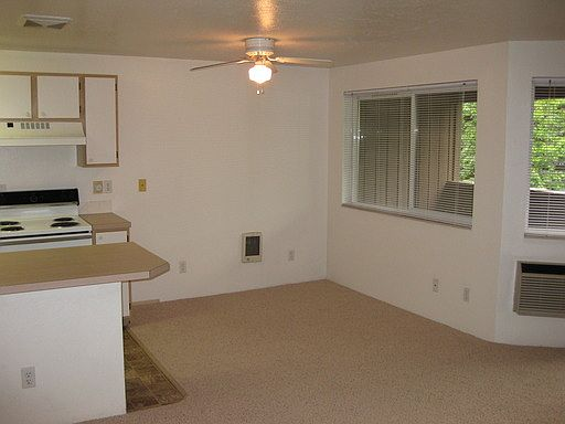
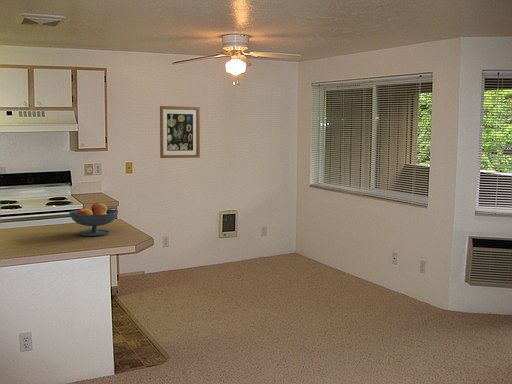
+ wall art [159,105,201,159]
+ fruit bowl [68,201,120,237]
